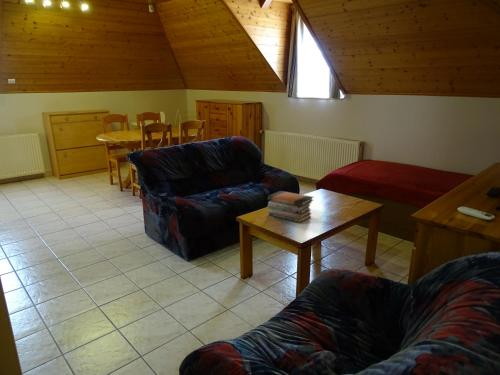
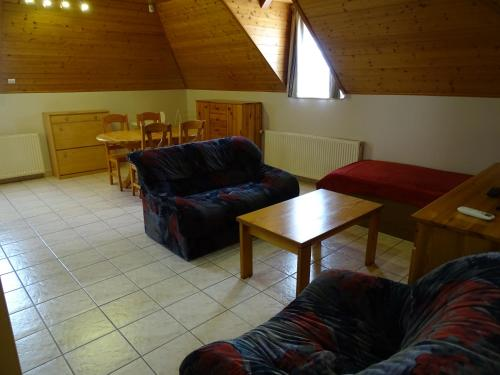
- book stack [267,190,314,224]
